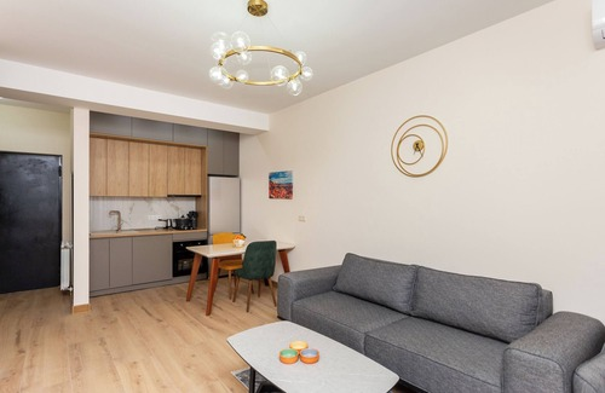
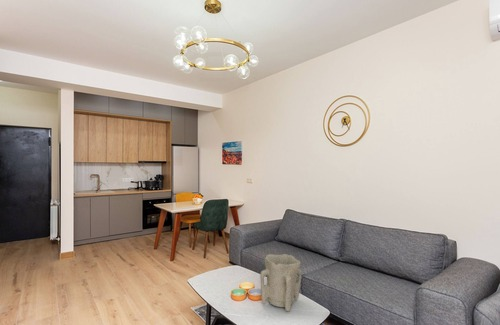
+ vase [259,253,302,312]
